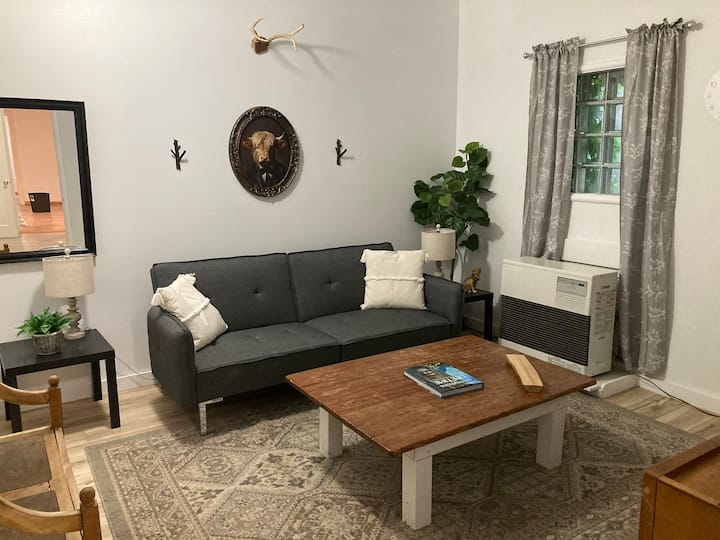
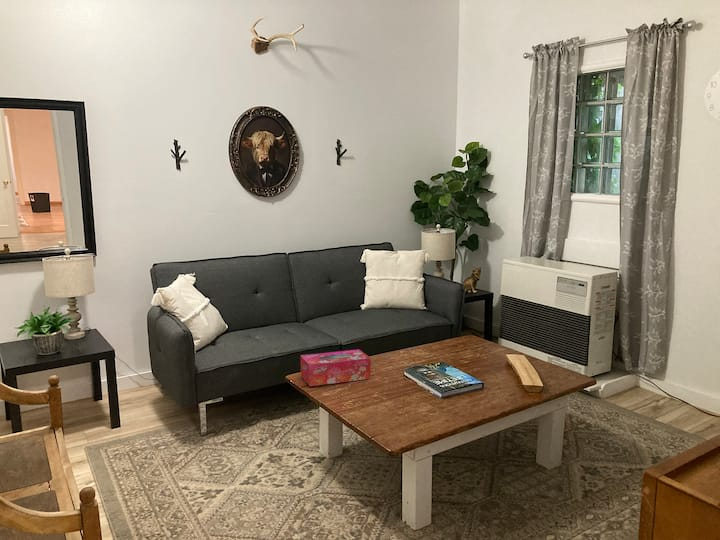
+ tissue box [300,348,372,387]
